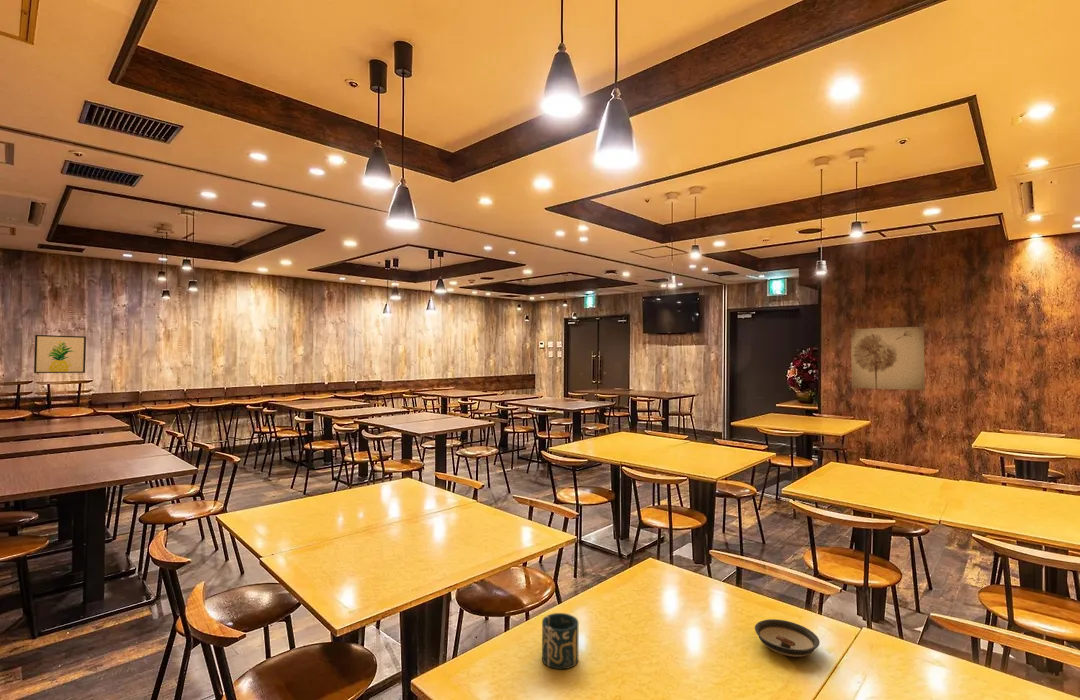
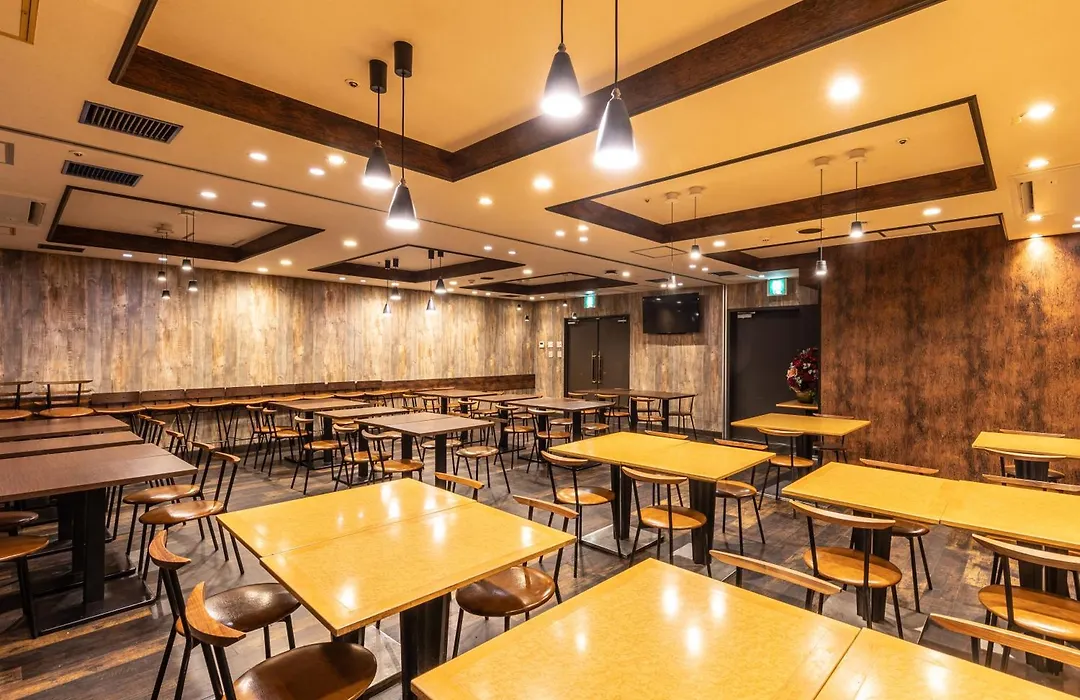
- cup [541,612,579,670]
- saucer [754,618,820,658]
- wall art [850,326,926,391]
- wall art [33,334,87,374]
